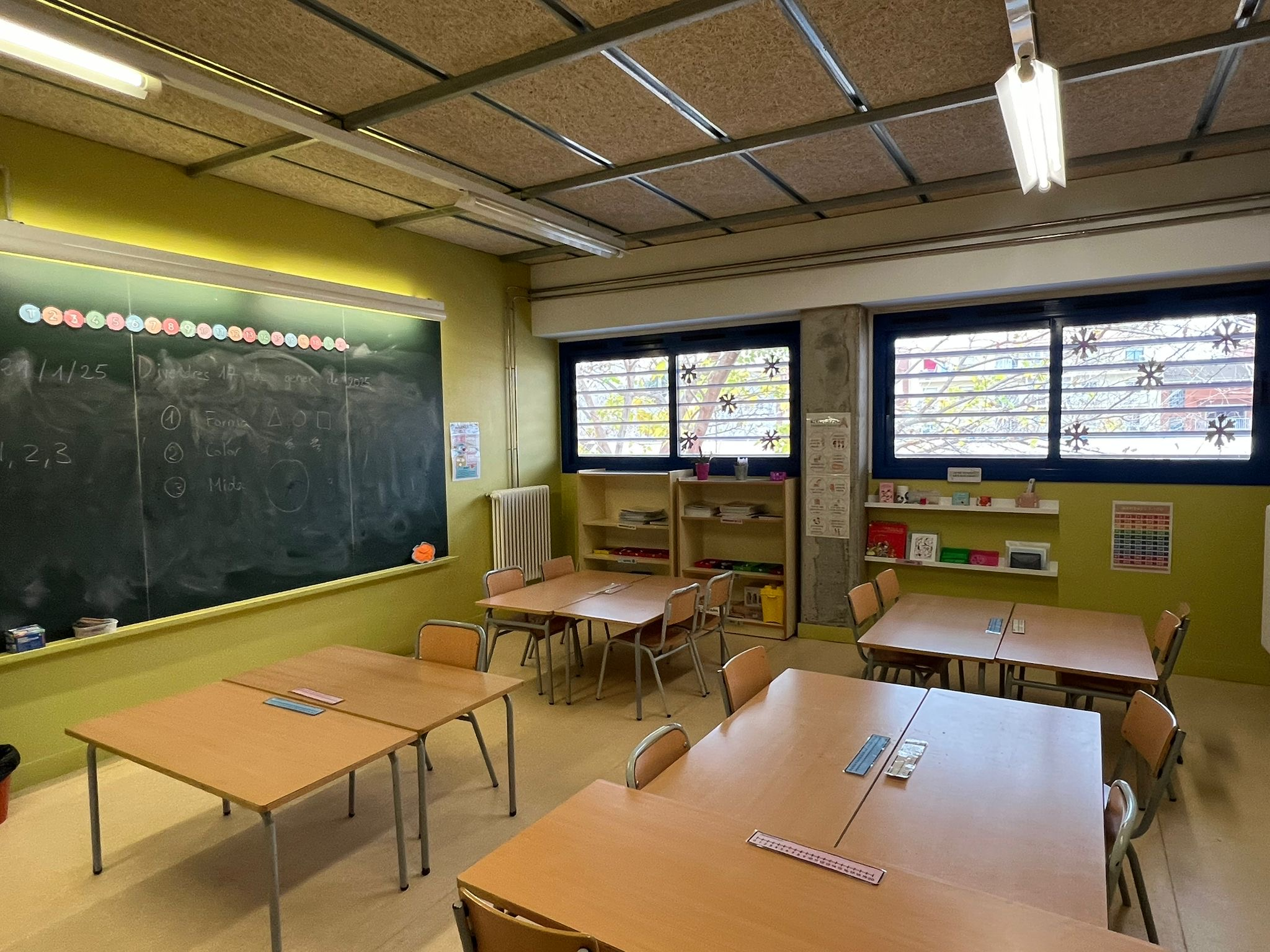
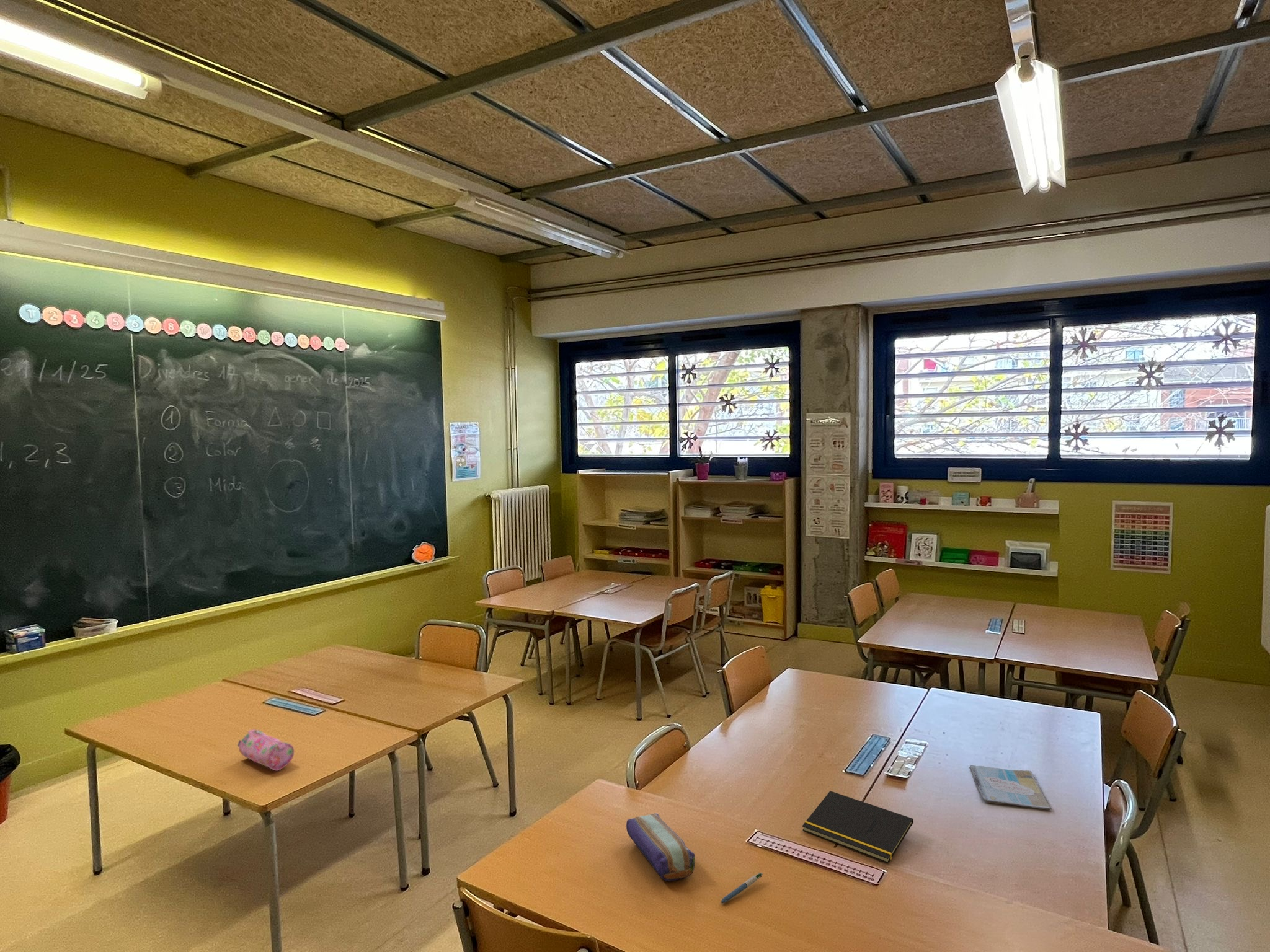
+ pencil case [237,729,295,771]
+ pen [720,872,763,904]
+ notepad [802,790,914,864]
+ pencil case [626,813,696,882]
+ book [969,765,1052,810]
